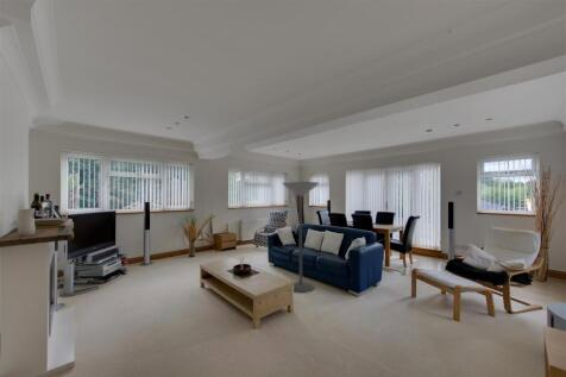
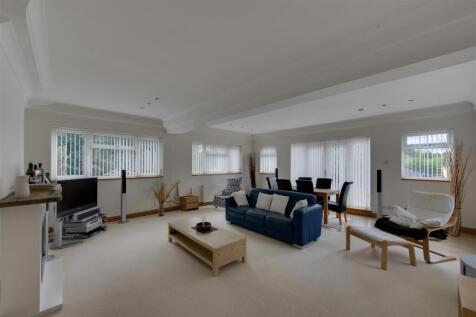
- floor lamp [281,181,320,294]
